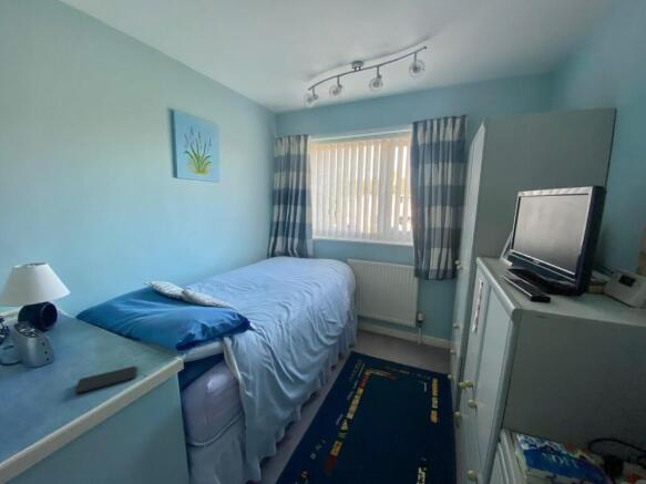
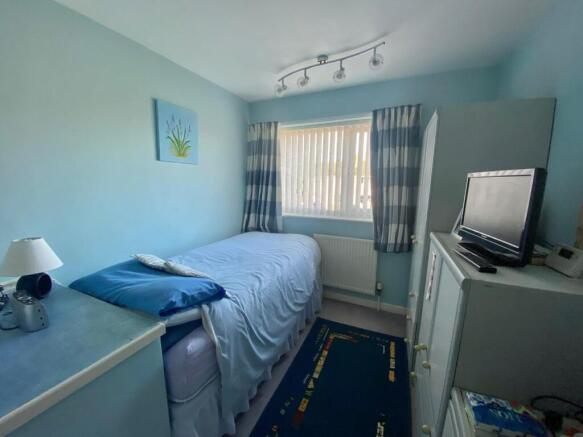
- smartphone [74,365,137,395]
